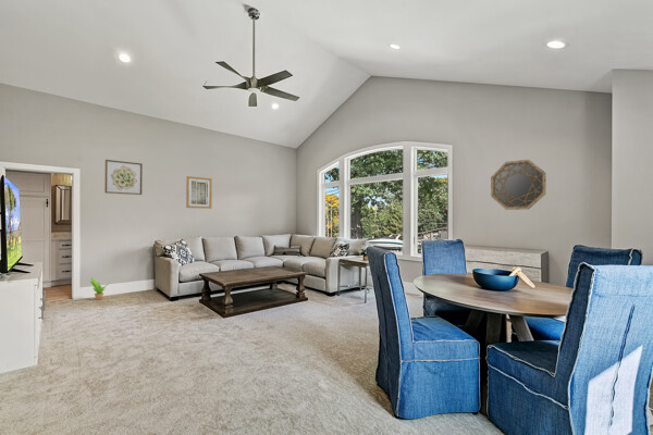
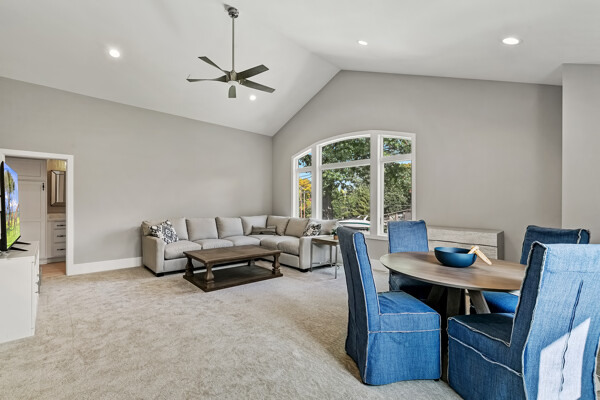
- wall art [185,175,213,210]
- wall art [103,159,144,196]
- potted plant [89,277,111,301]
- home mirror [490,159,547,211]
